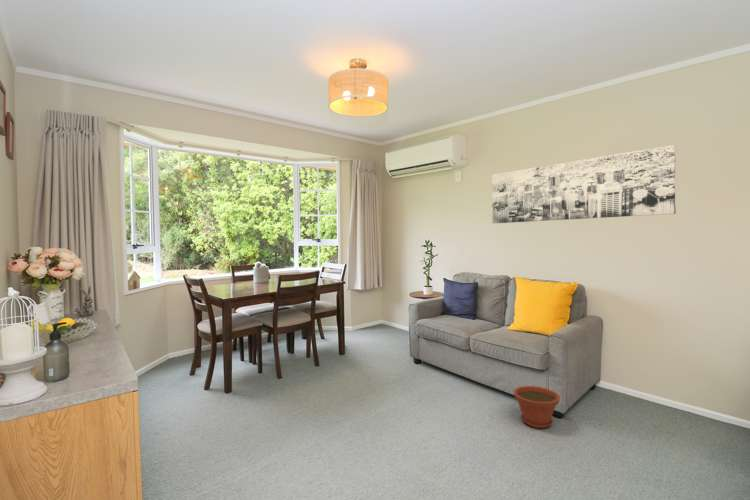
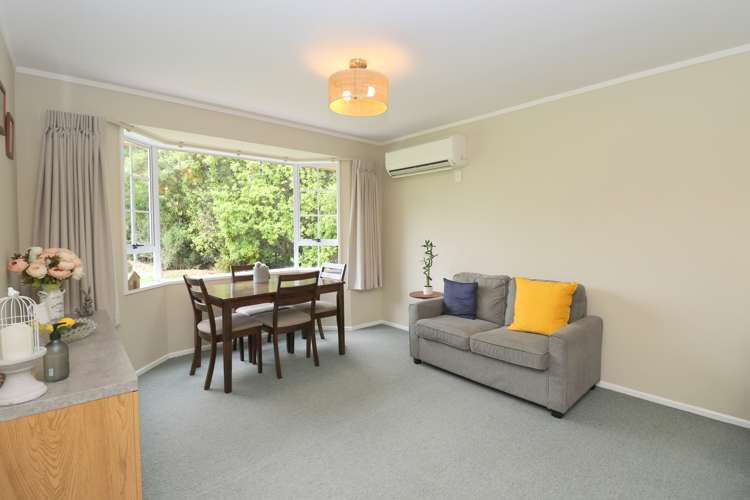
- wall art [491,144,677,224]
- plant pot [513,385,561,429]
